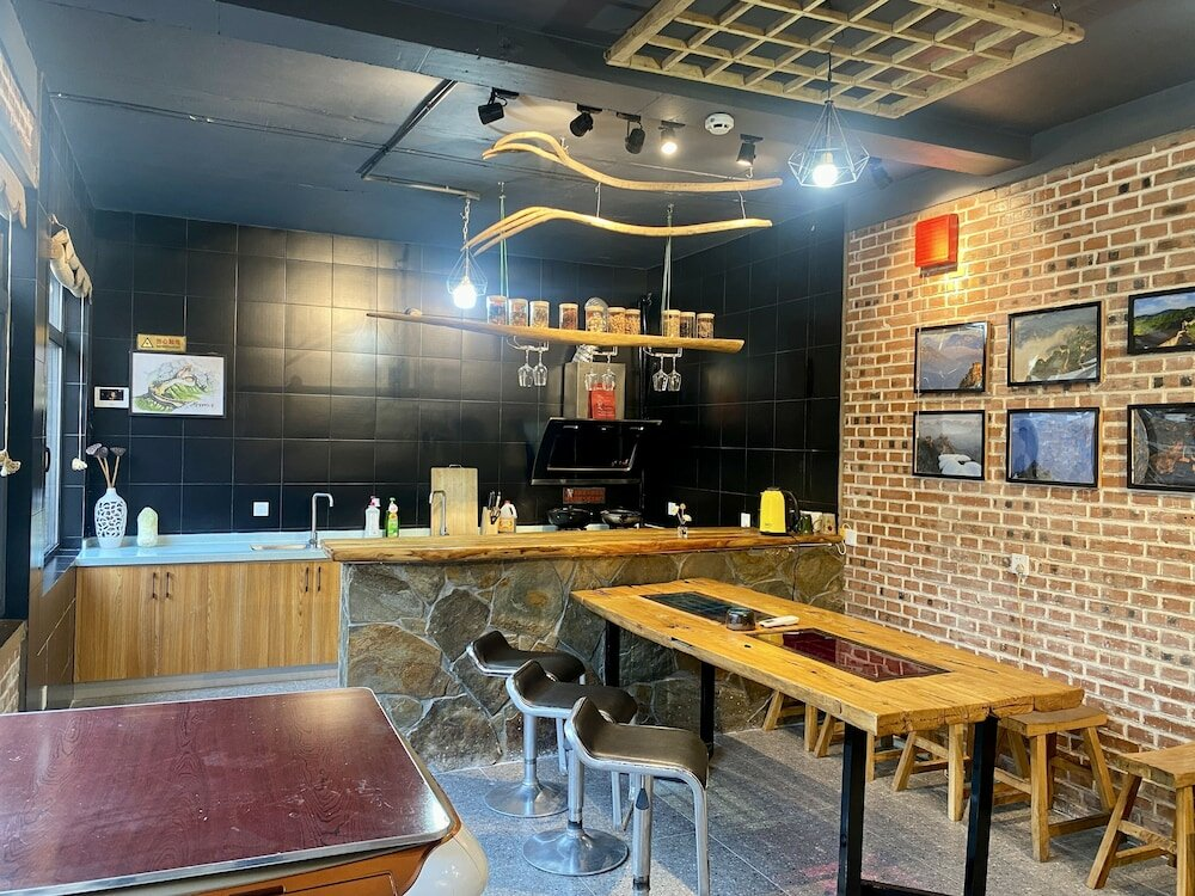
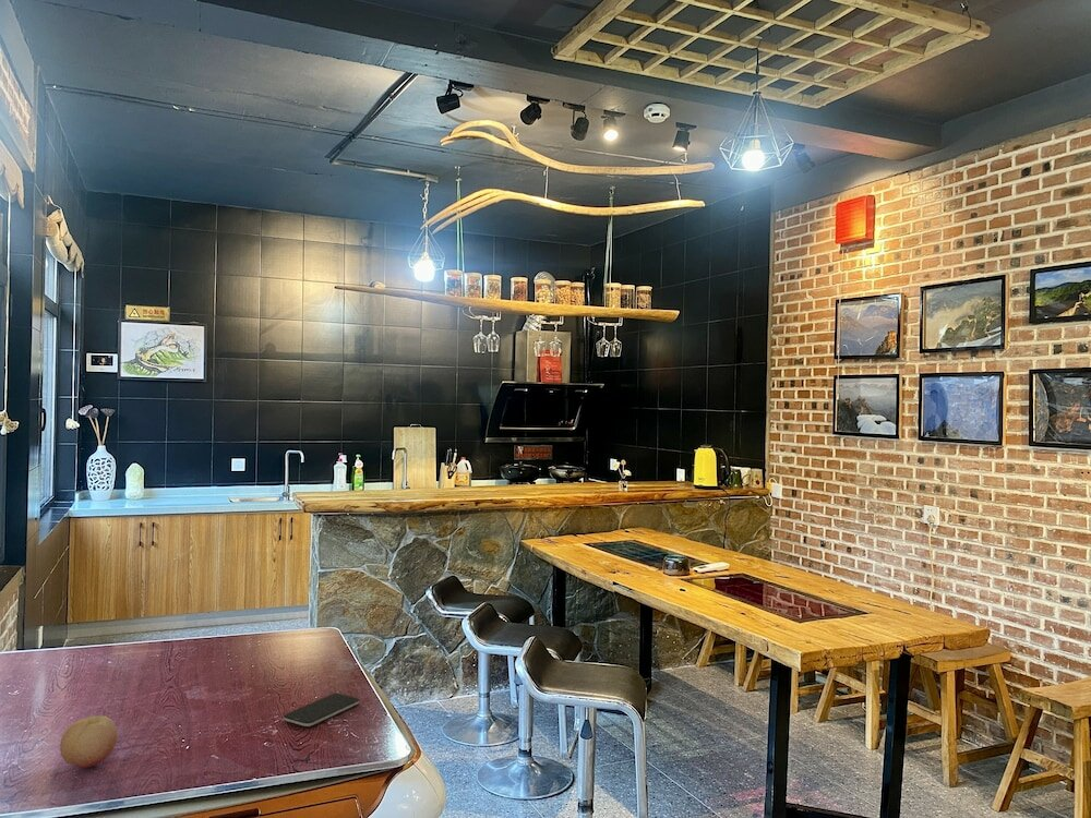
+ smartphone [283,693,360,727]
+ fruit [59,714,119,769]
